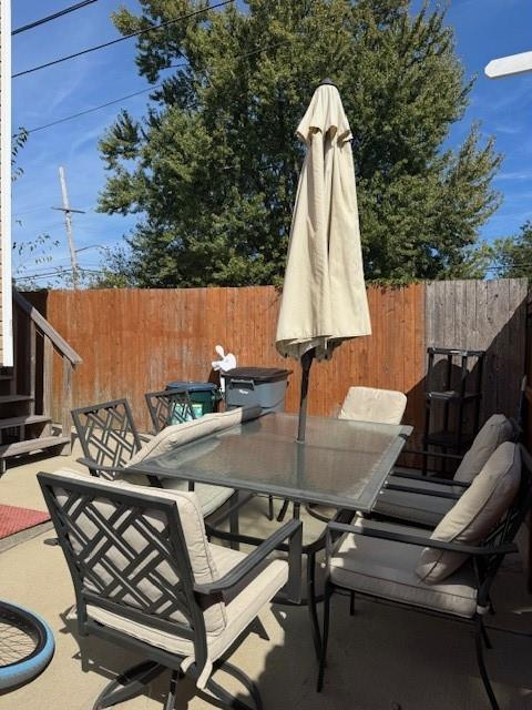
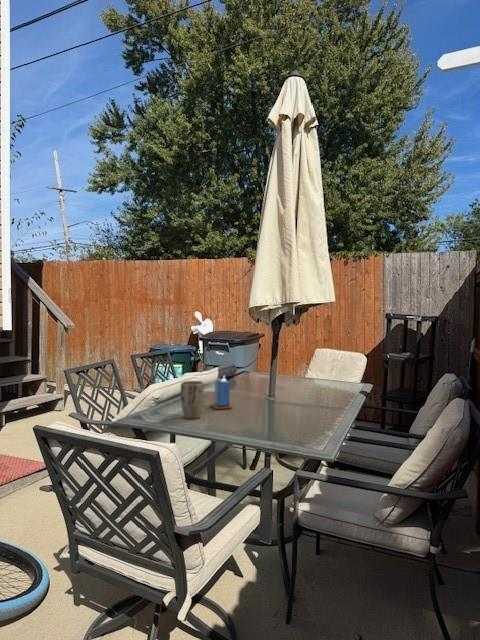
+ candle [210,374,234,411]
+ plant pot [180,380,205,420]
